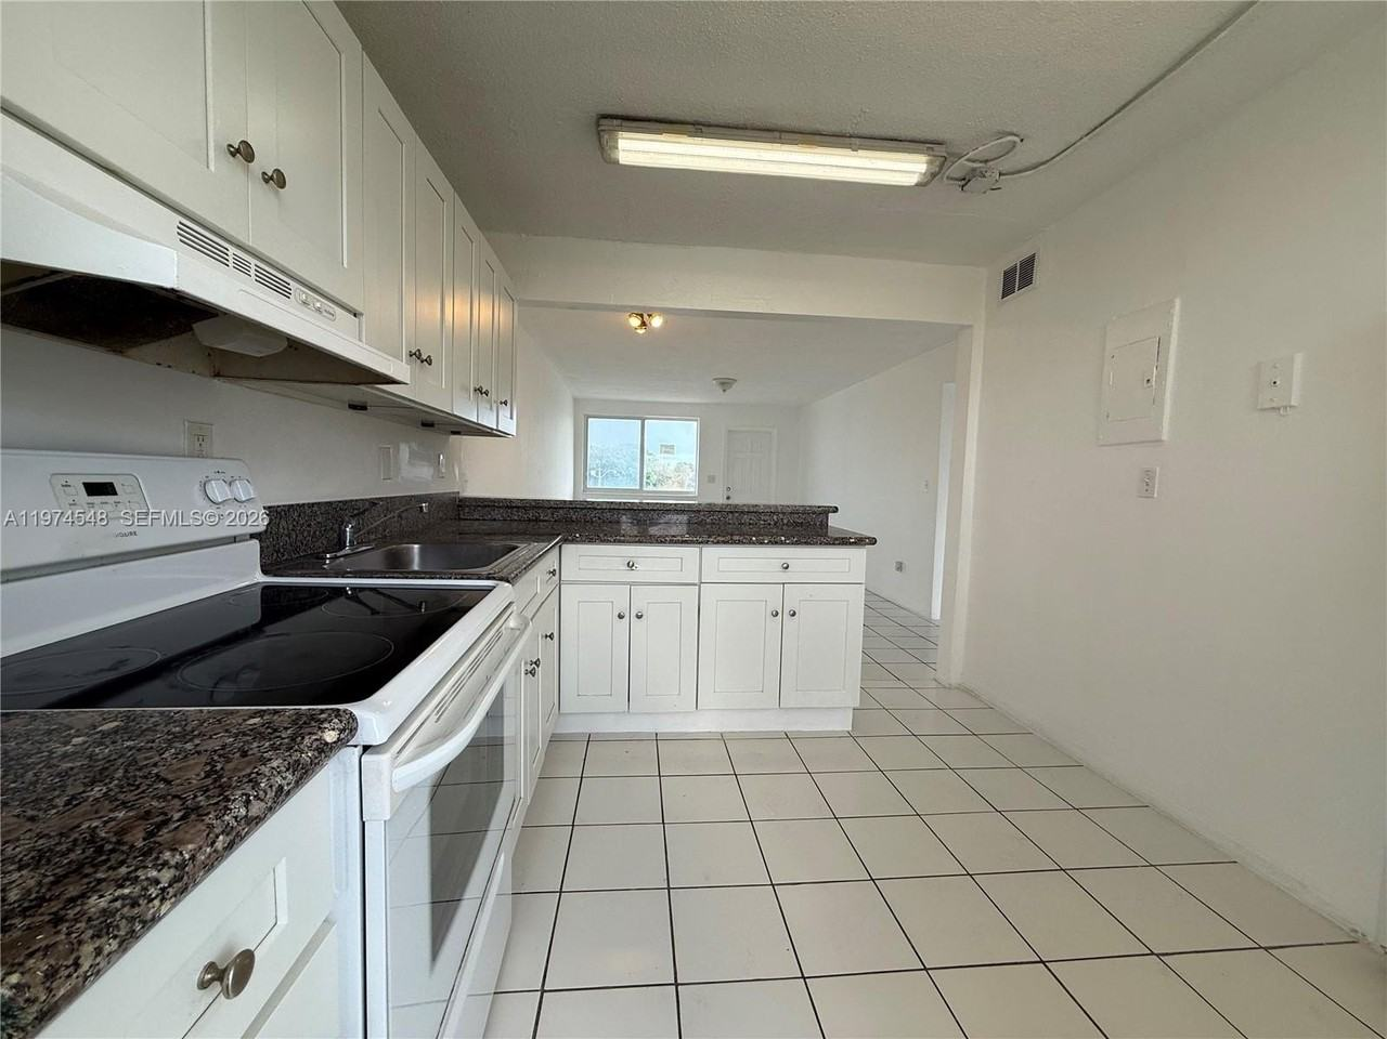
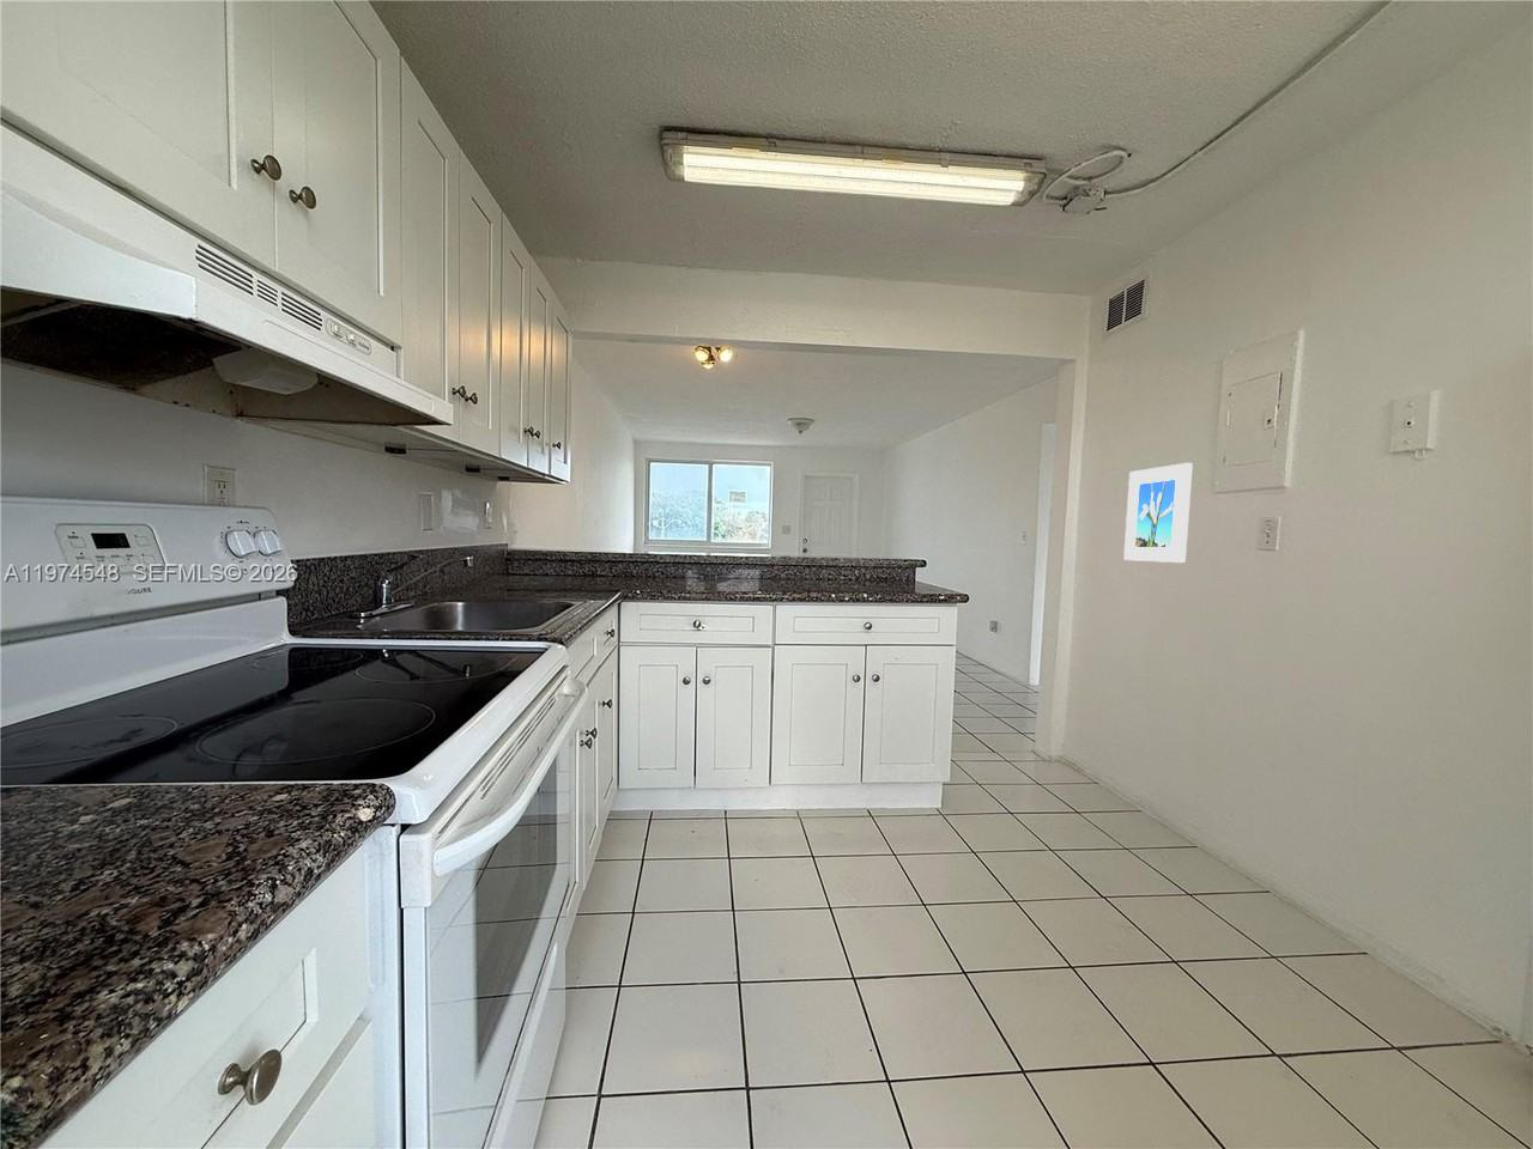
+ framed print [1123,462,1194,564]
